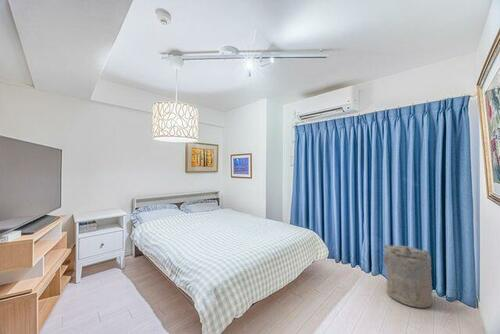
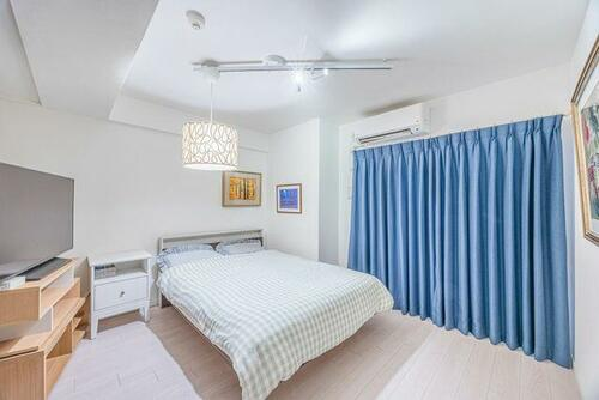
- laundry hamper [382,243,433,309]
